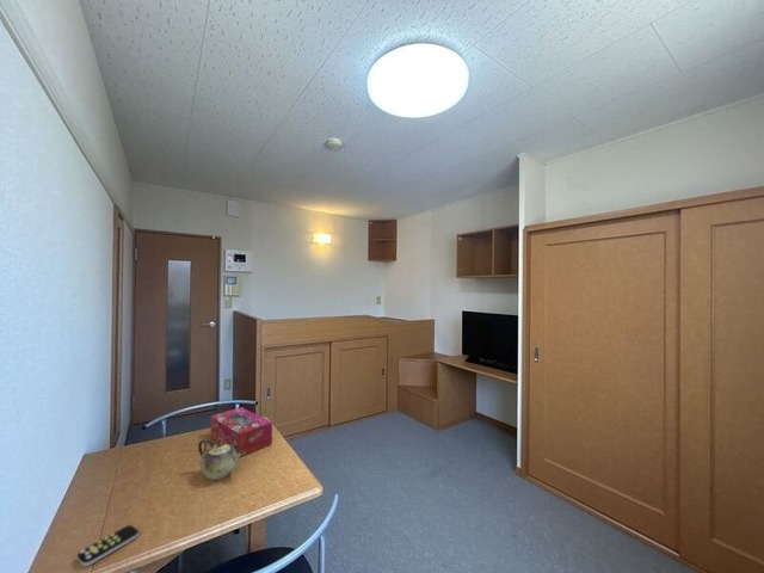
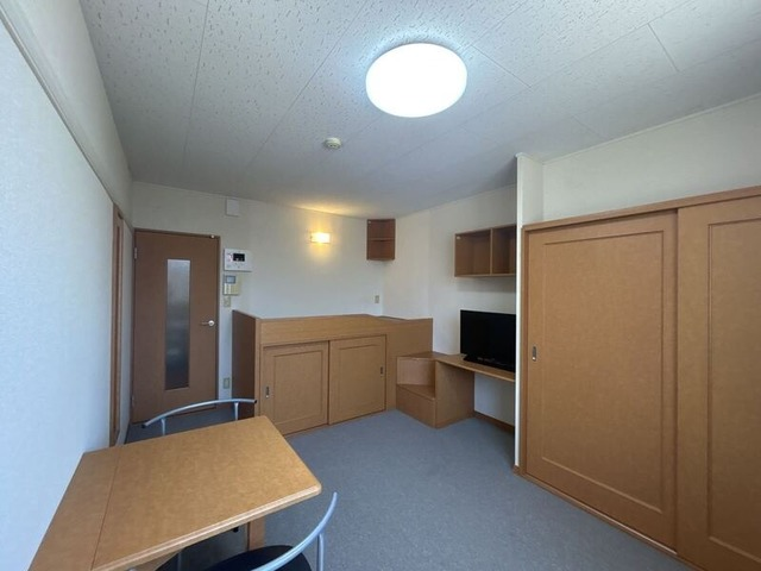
- teapot [197,437,247,481]
- remote control [76,524,140,567]
- tissue box [209,406,273,458]
